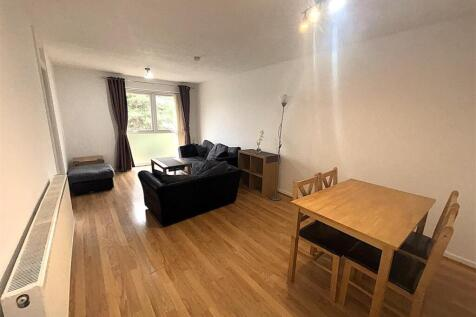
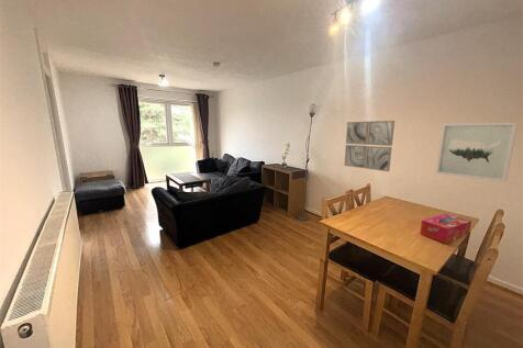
+ tissue box [419,213,472,245]
+ wall art [435,122,519,183]
+ wall art [343,120,396,172]
